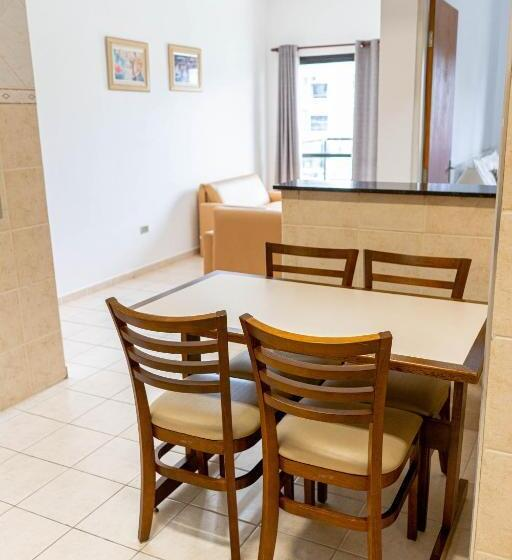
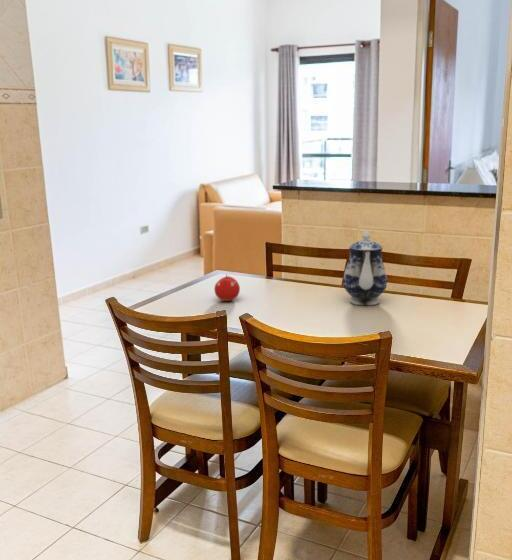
+ teapot [342,230,388,306]
+ fruit [213,273,241,302]
